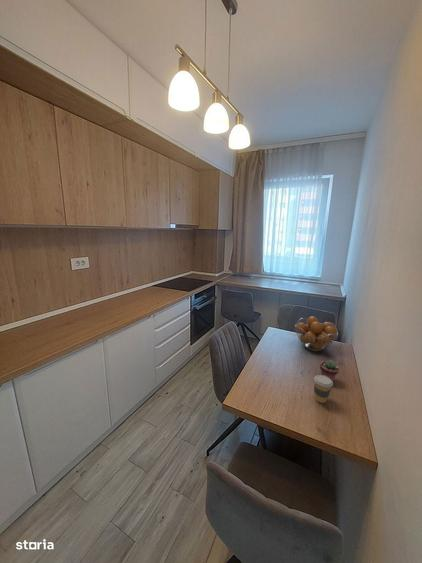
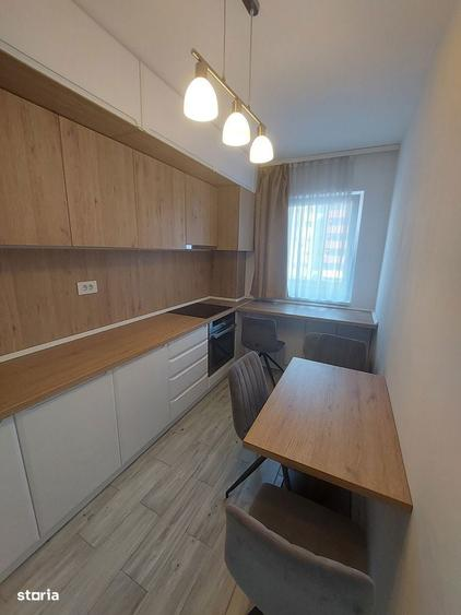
- fruit basket [294,316,339,352]
- potted succulent [319,359,340,384]
- coffee cup [313,374,334,404]
